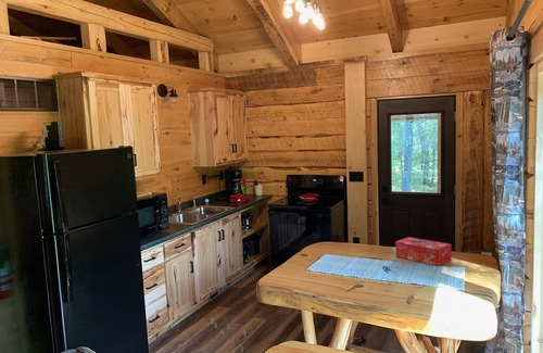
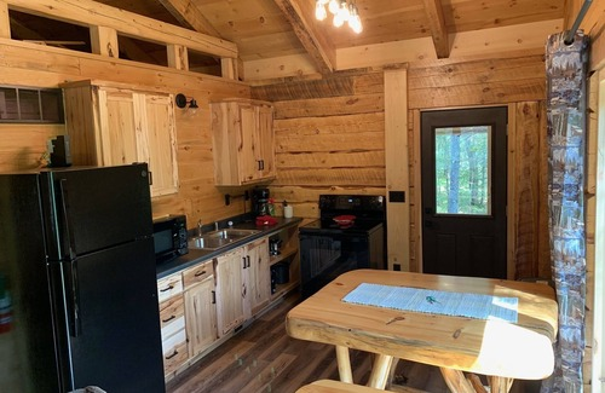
- tissue box [394,236,453,267]
